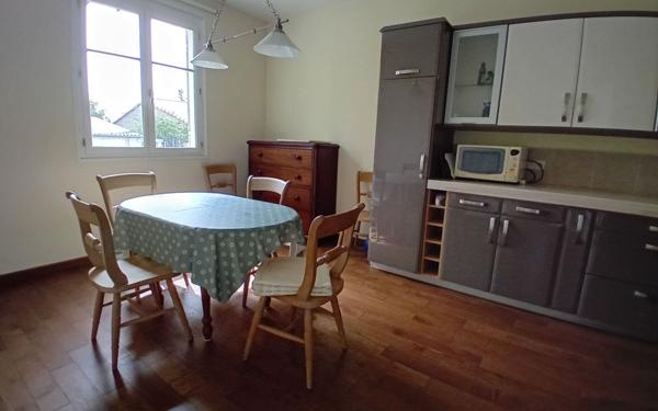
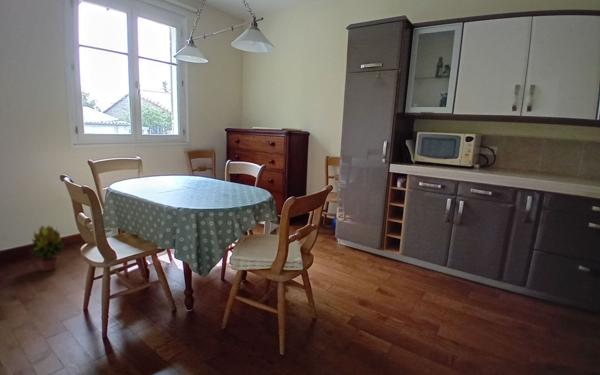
+ potted plant [30,224,66,272]
